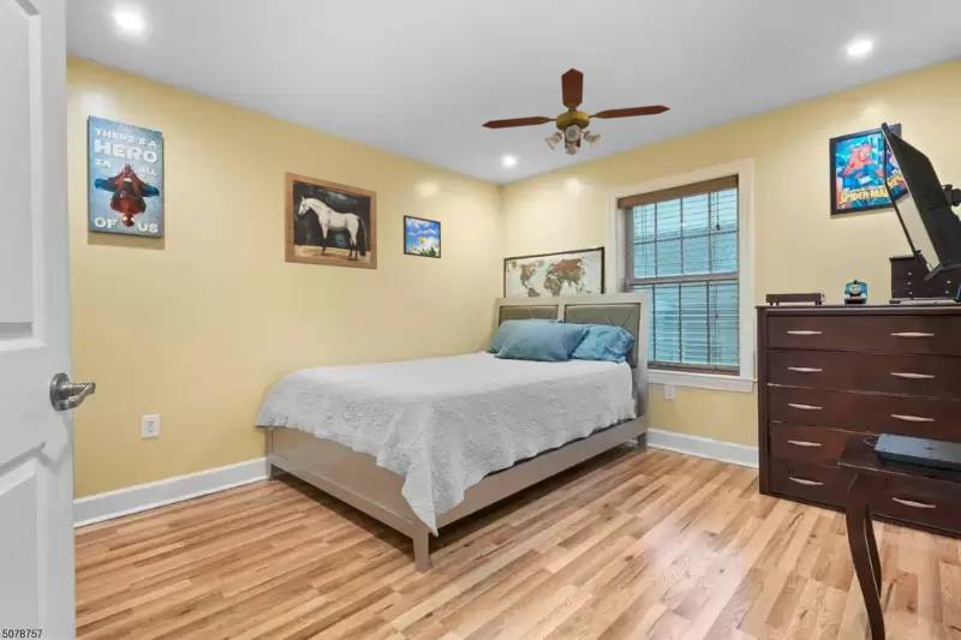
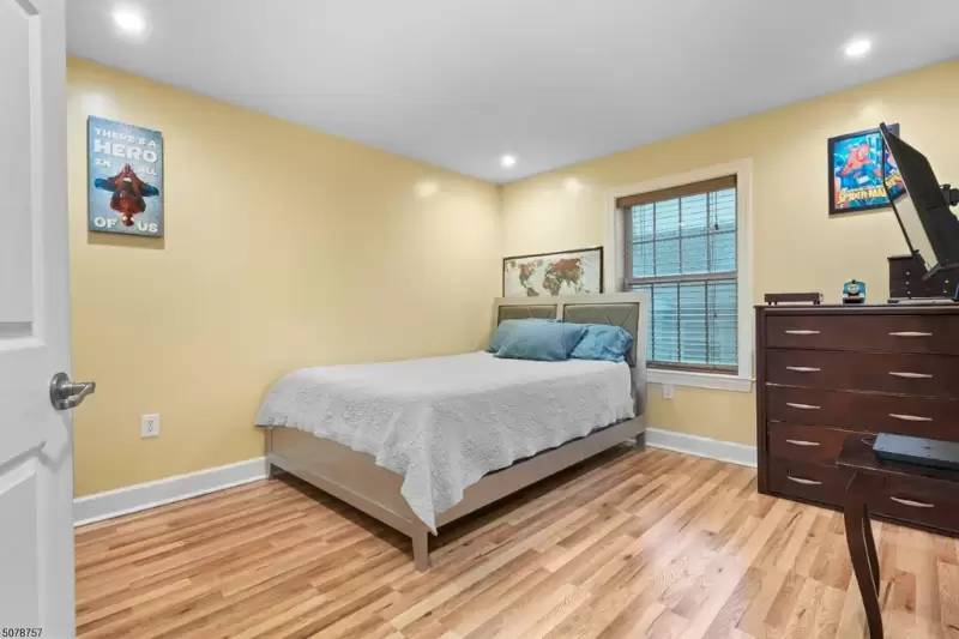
- wall art [282,171,378,270]
- ceiling fan [480,67,671,156]
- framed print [402,214,442,259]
